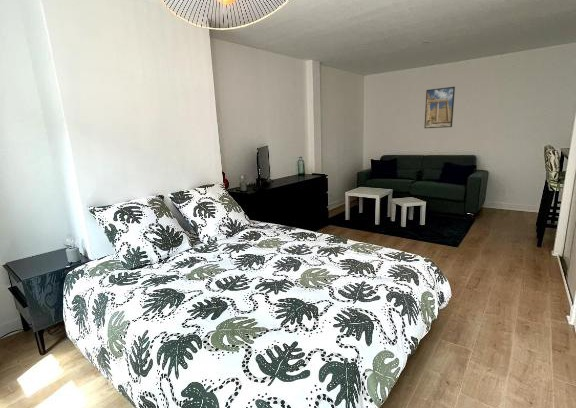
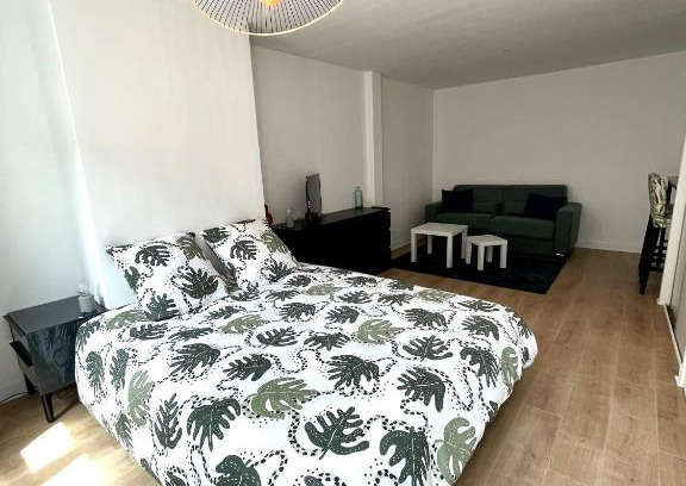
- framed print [423,86,456,129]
